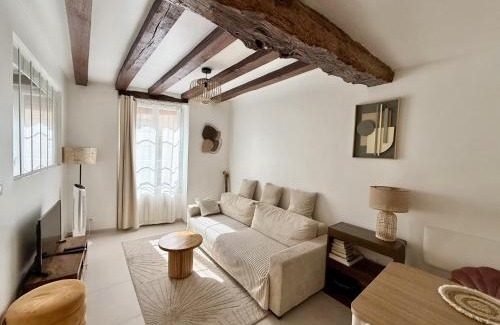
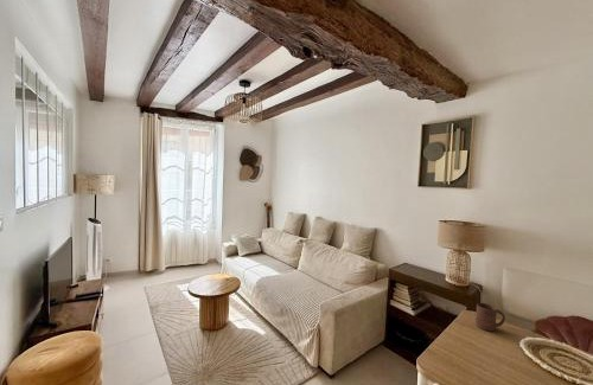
+ cup [474,302,506,332]
